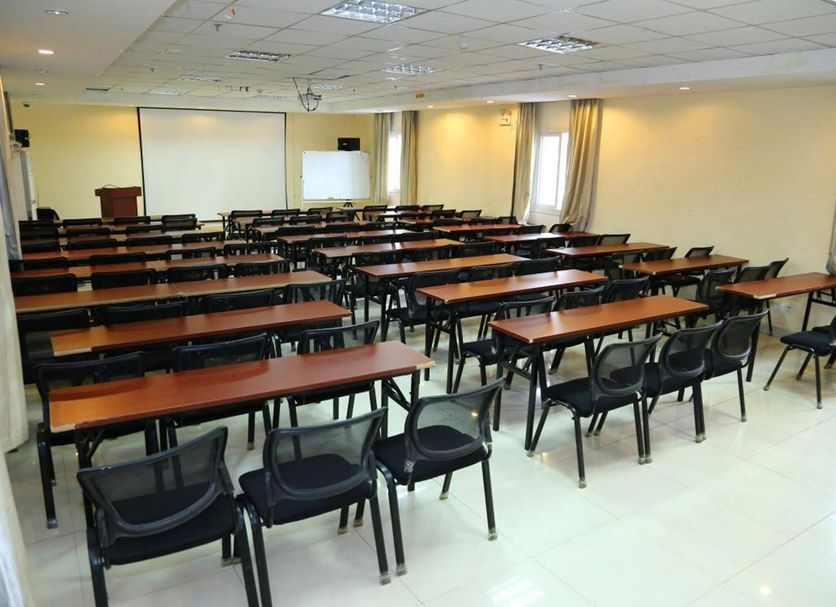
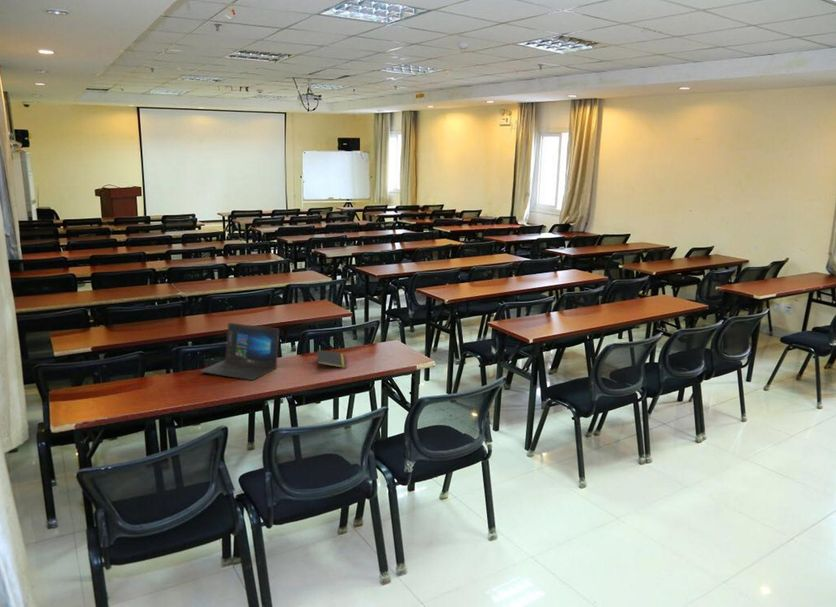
+ notepad [316,349,347,369]
+ laptop [198,322,280,381]
